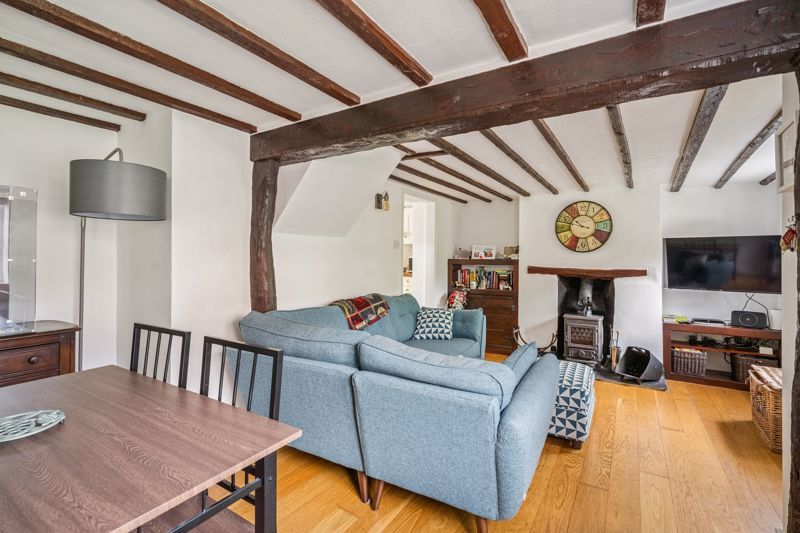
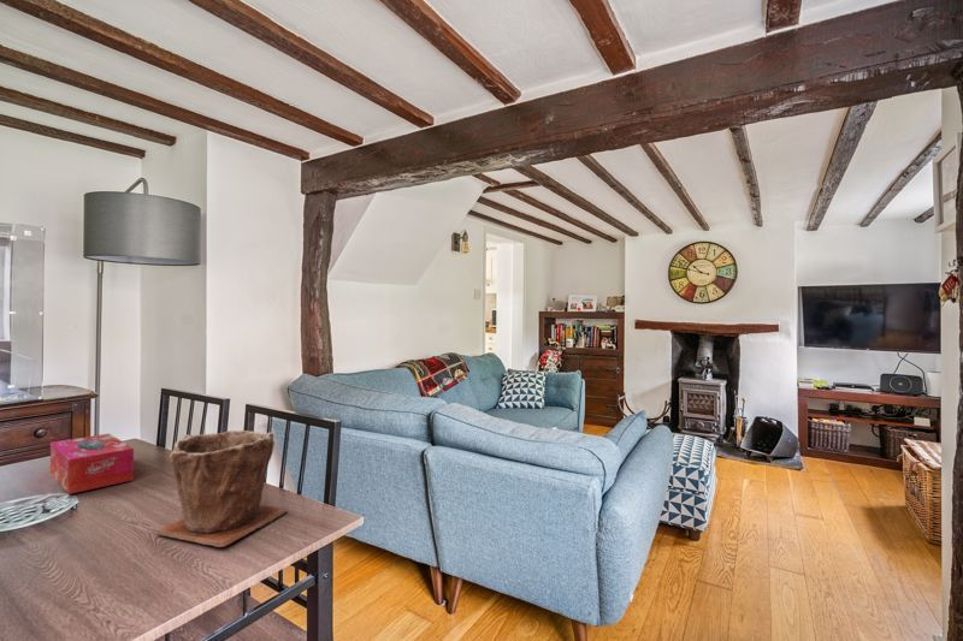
+ plant pot [154,429,289,548]
+ tissue box [49,433,135,495]
